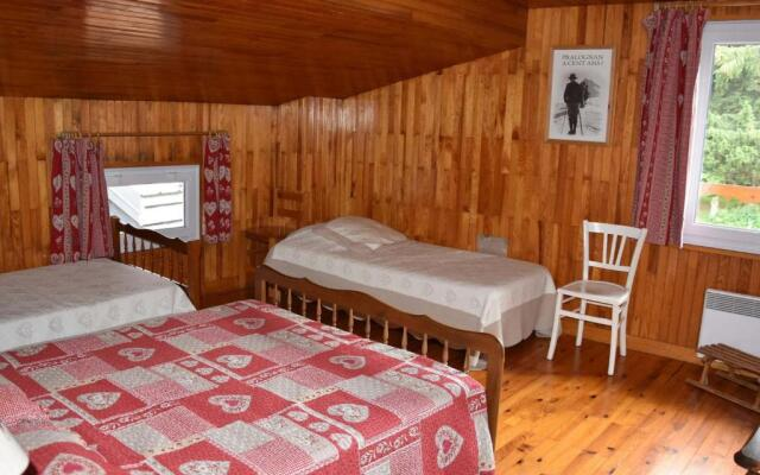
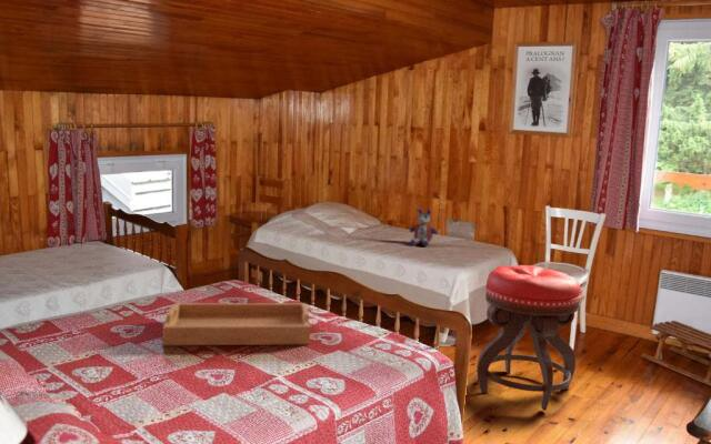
+ stool [475,264,582,412]
+ serving tray [162,302,311,346]
+ stuffed bear [409,208,439,248]
